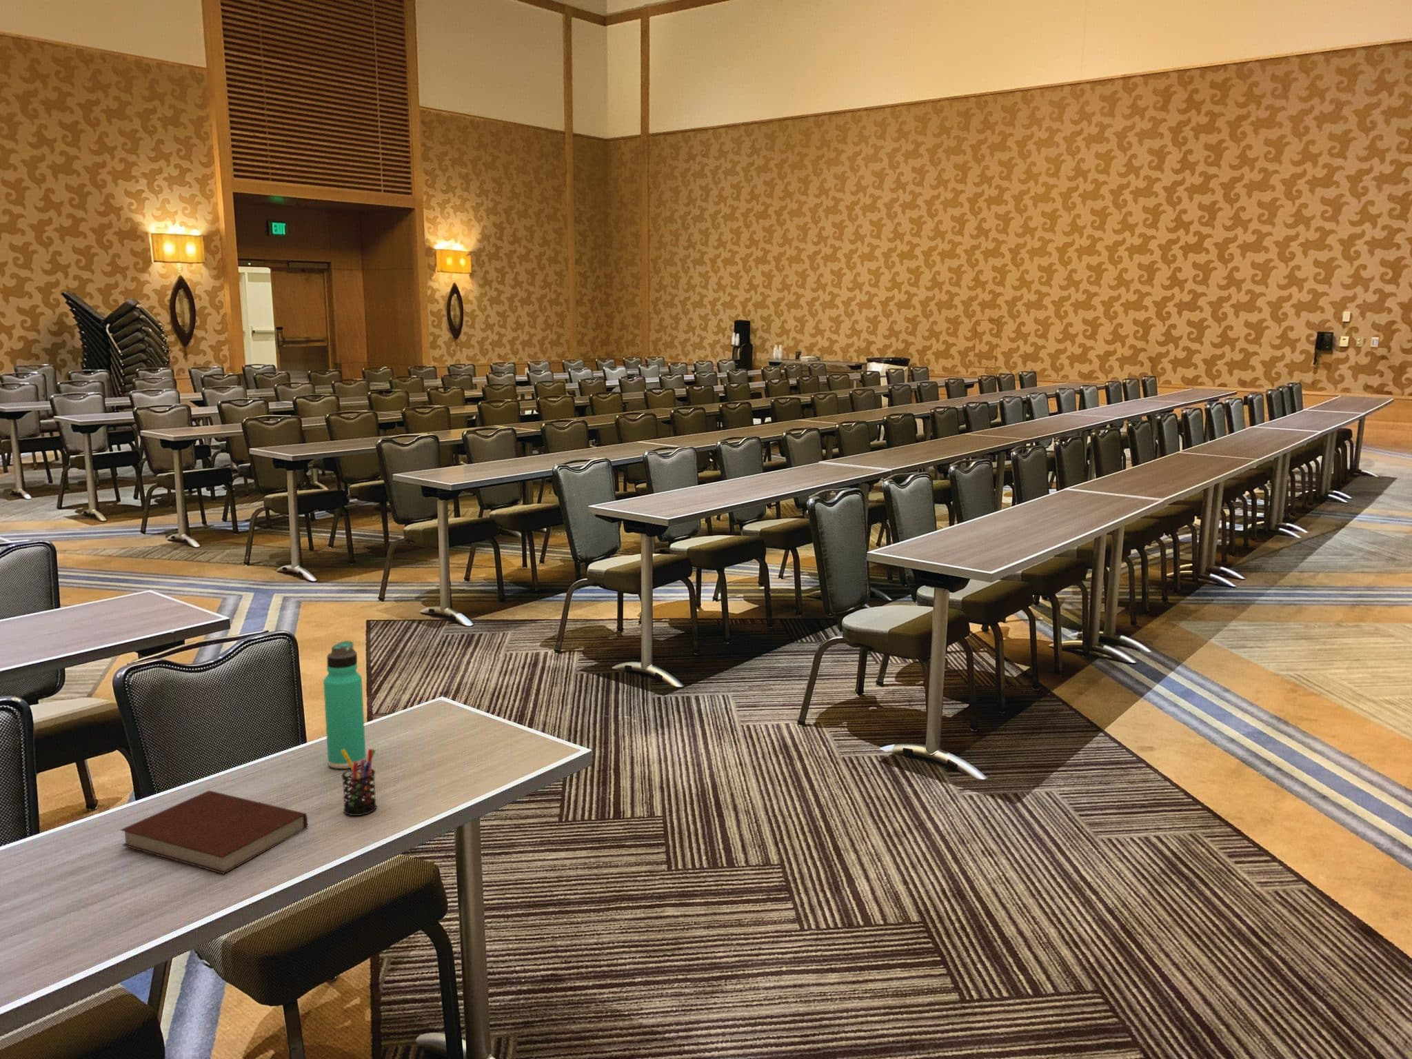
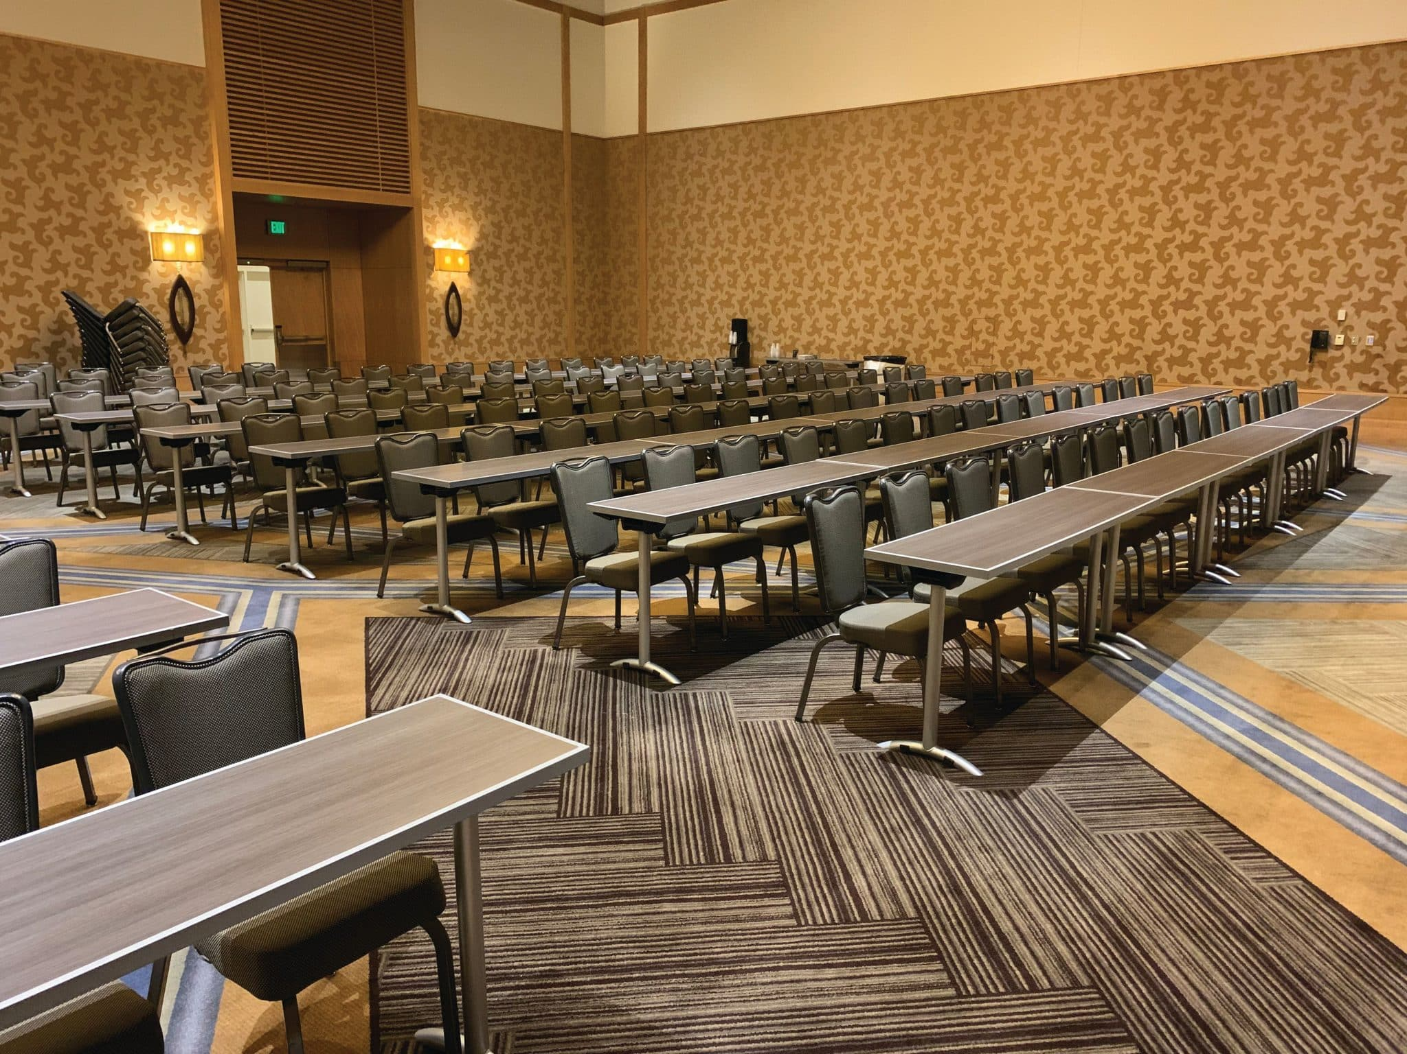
- notebook [120,790,308,874]
- pen holder [340,748,377,816]
- thermos bottle [322,641,367,770]
